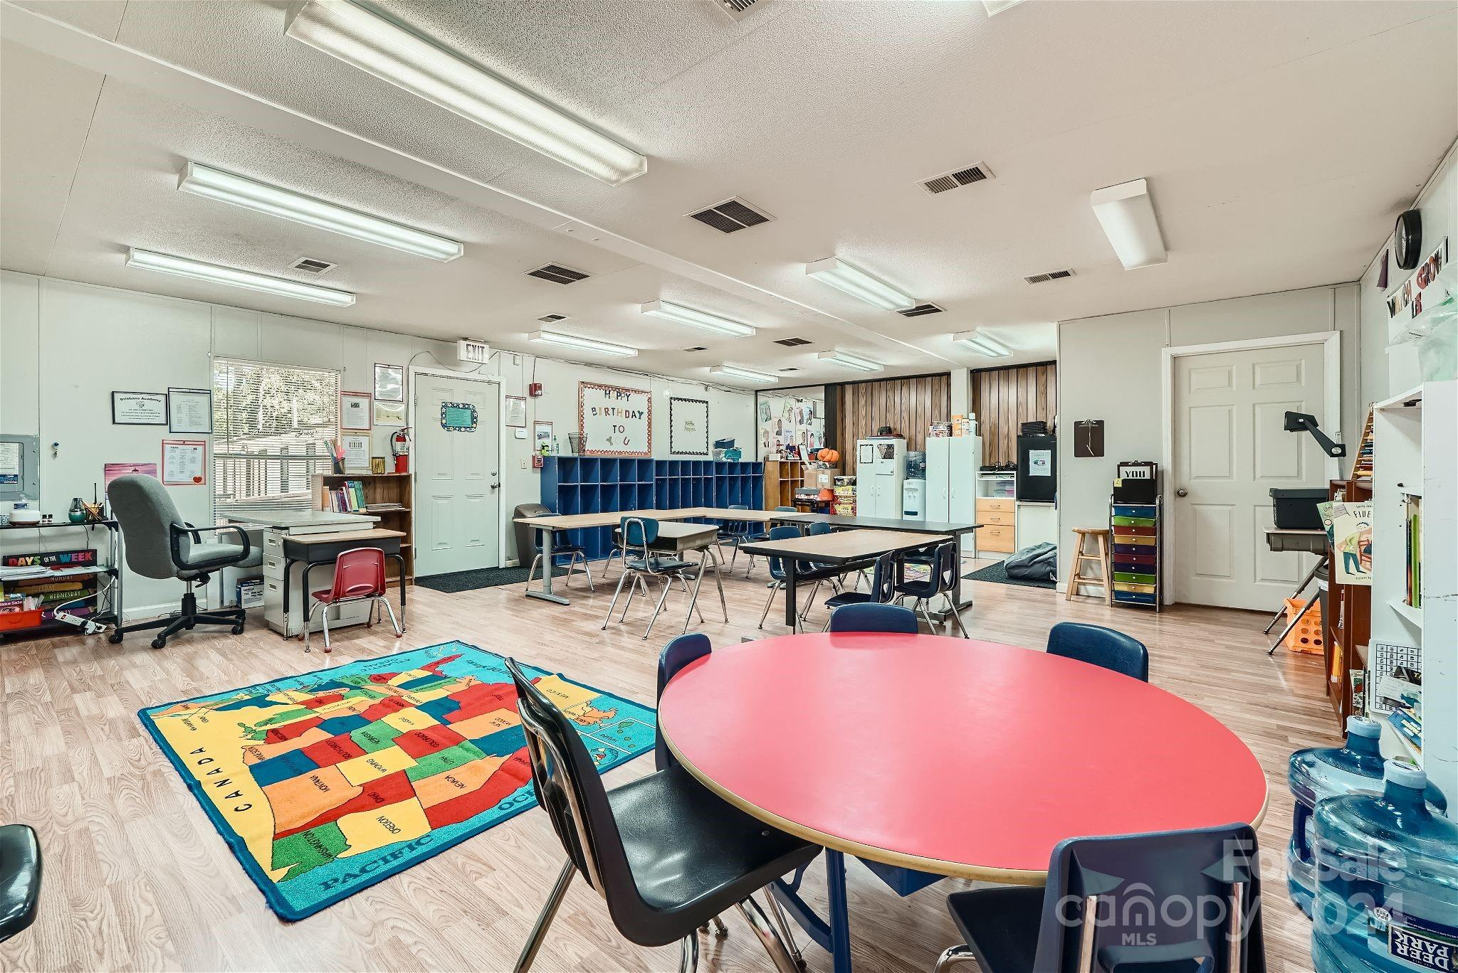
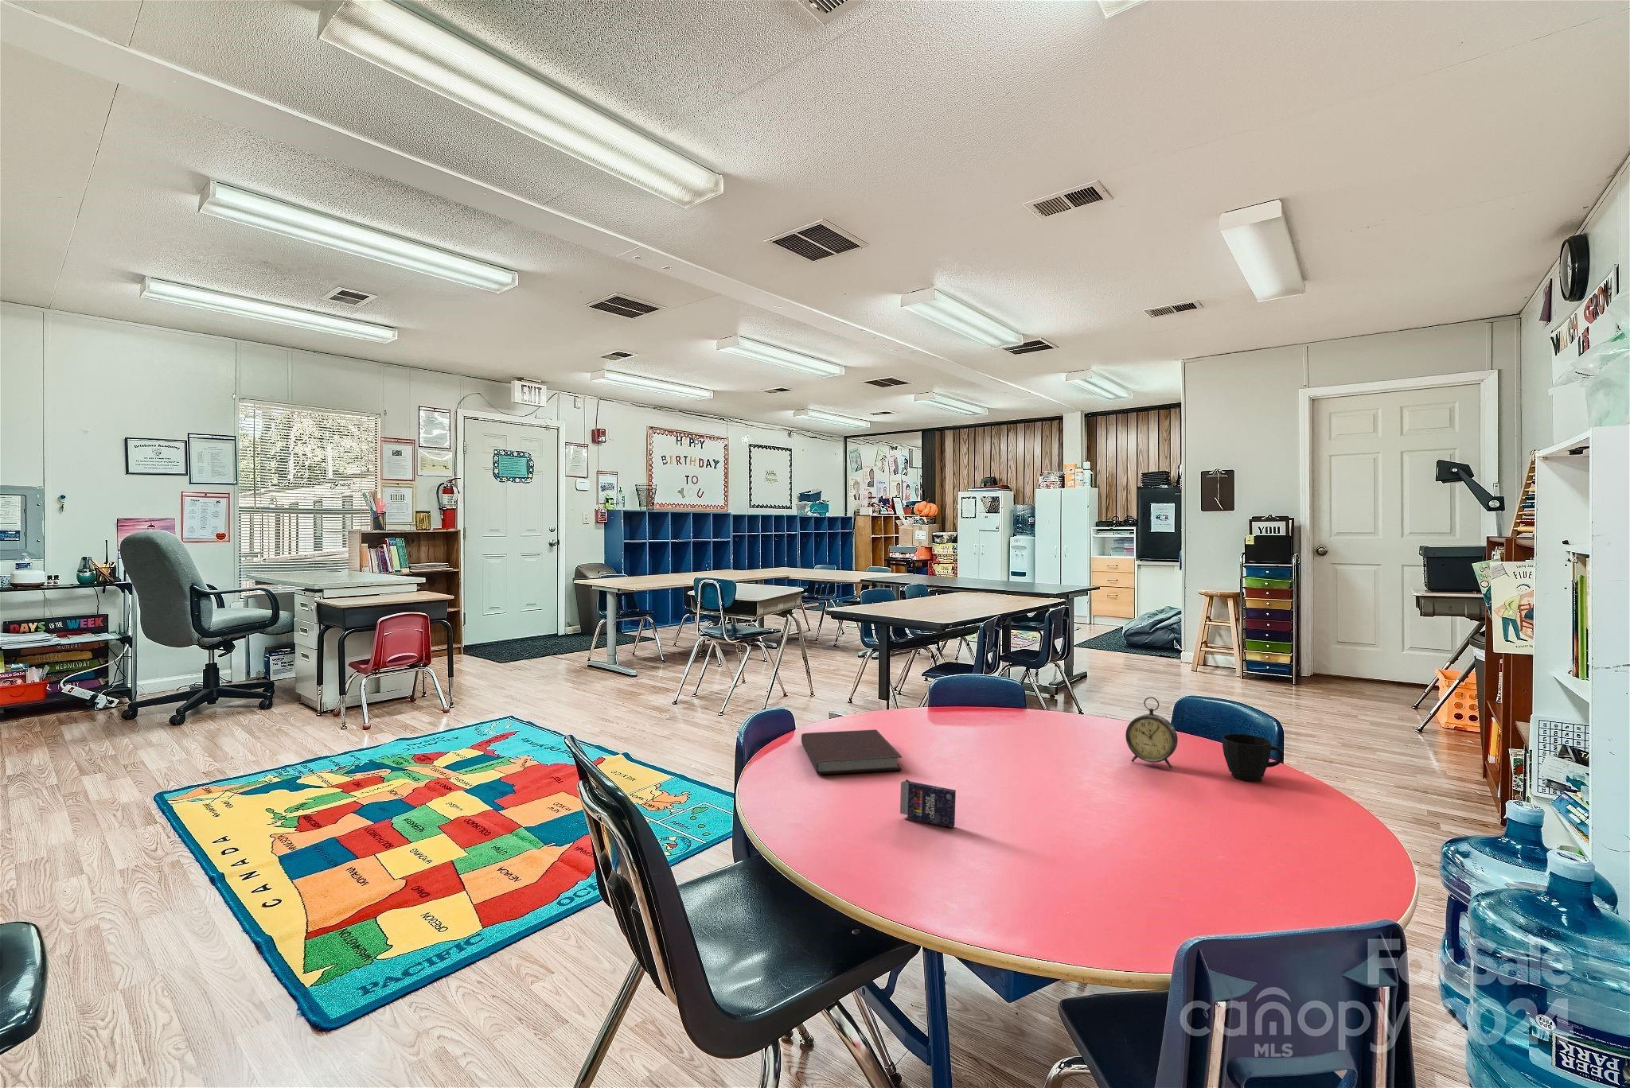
+ notebook [800,729,902,775]
+ alarm clock [1125,696,1178,769]
+ crayon box [899,778,957,828]
+ cup [1222,733,1285,782]
